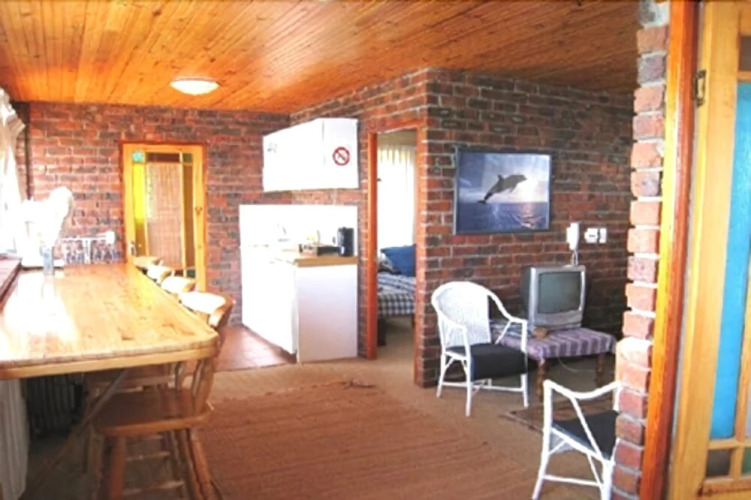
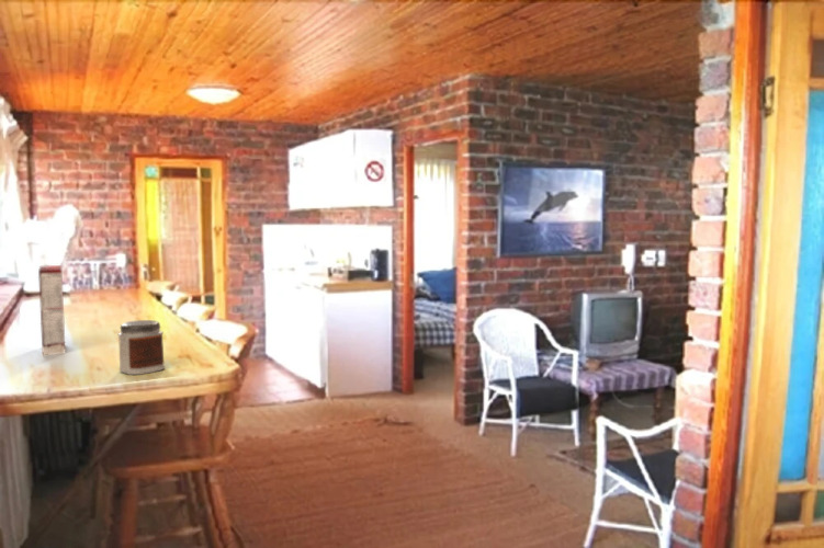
+ cereal box [37,264,66,357]
+ jar [117,319,166,376]
